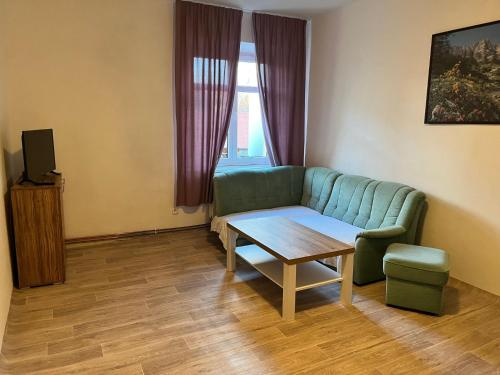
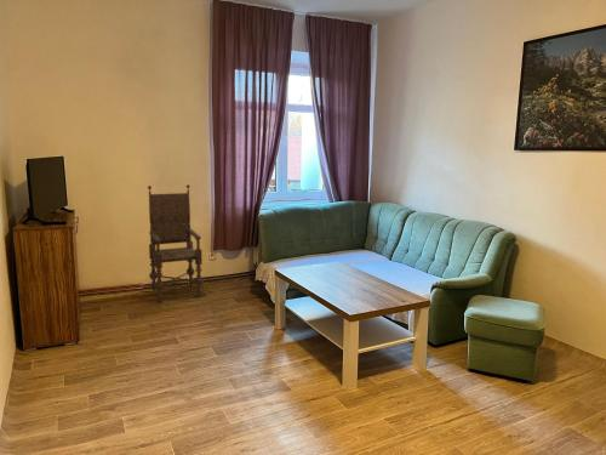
+ armchair [147,183,205,303]
